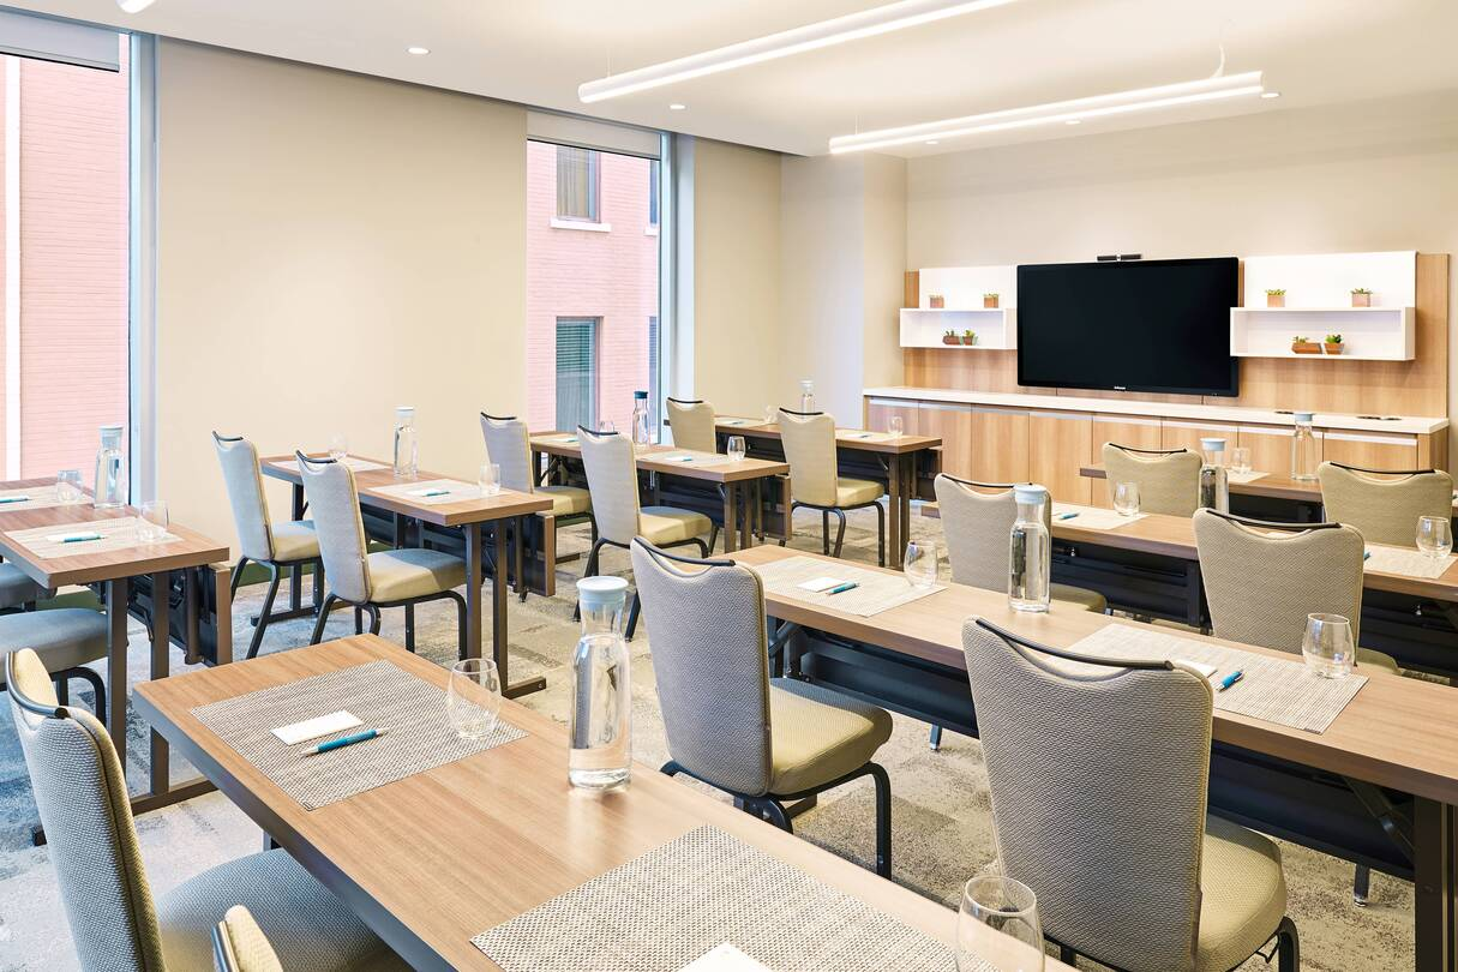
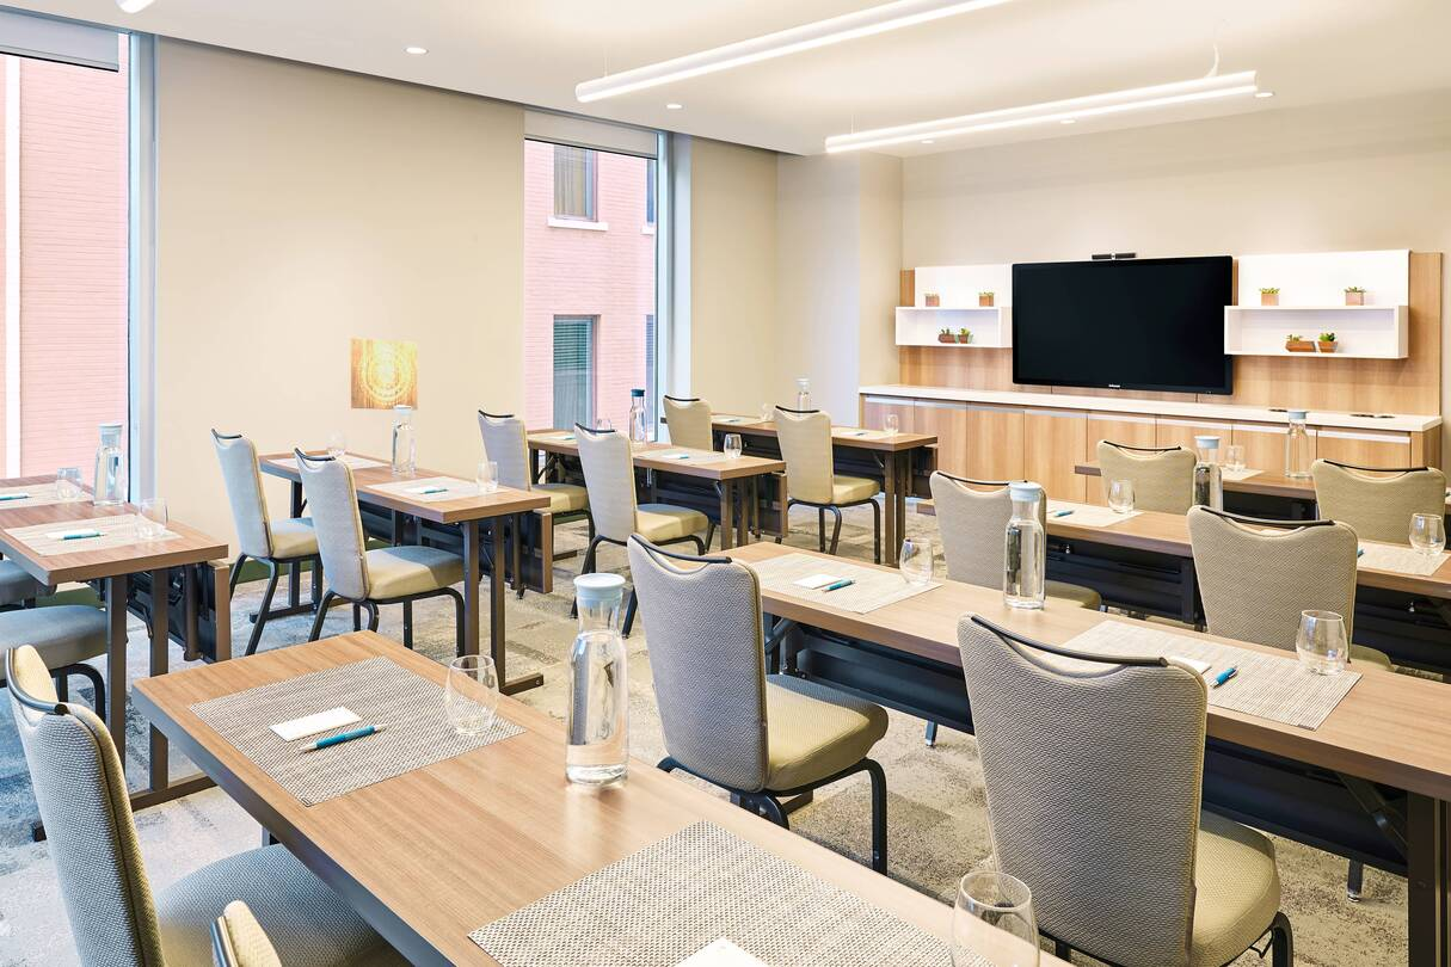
+ wall art [350,337,418,411]
